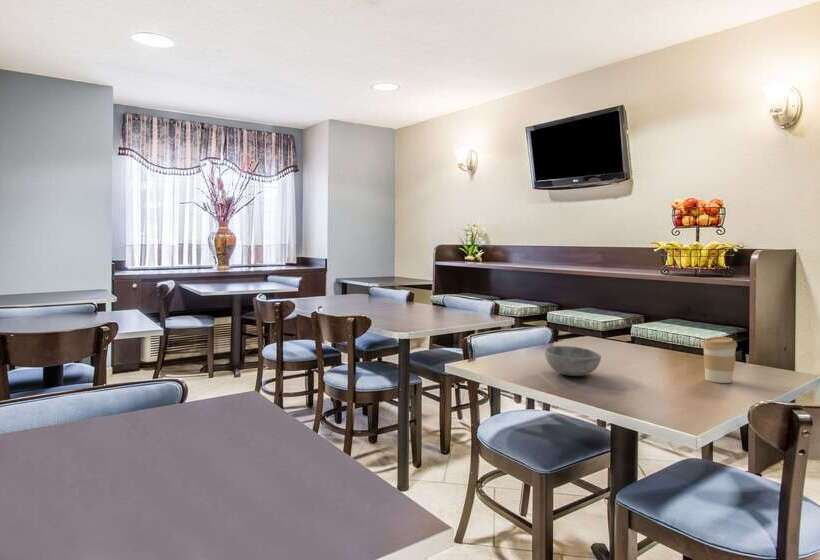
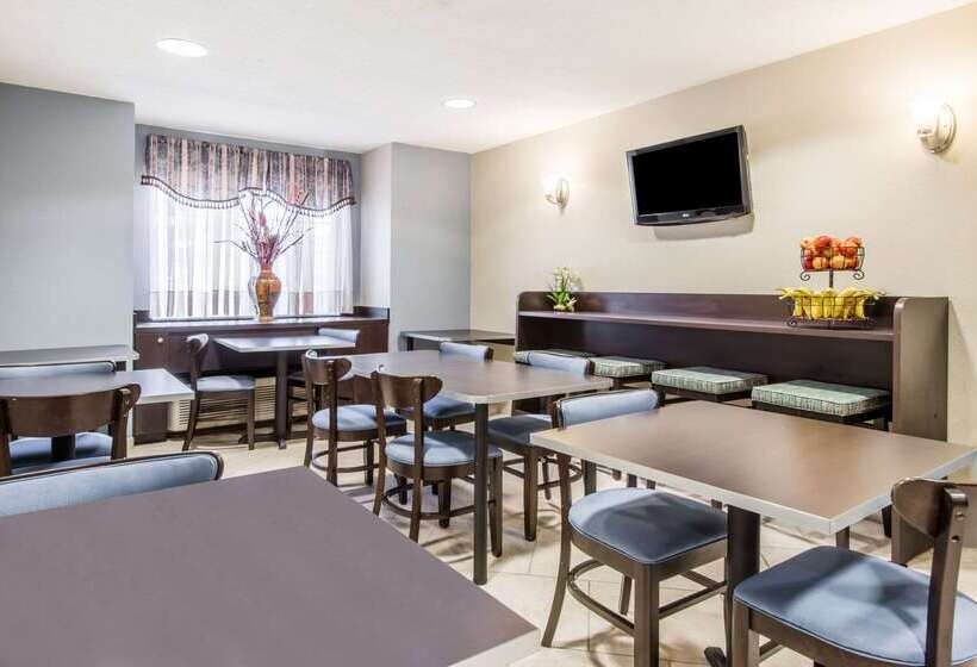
- coffee cup [701,336,738,384]
- bowl [544,345,602,377]
